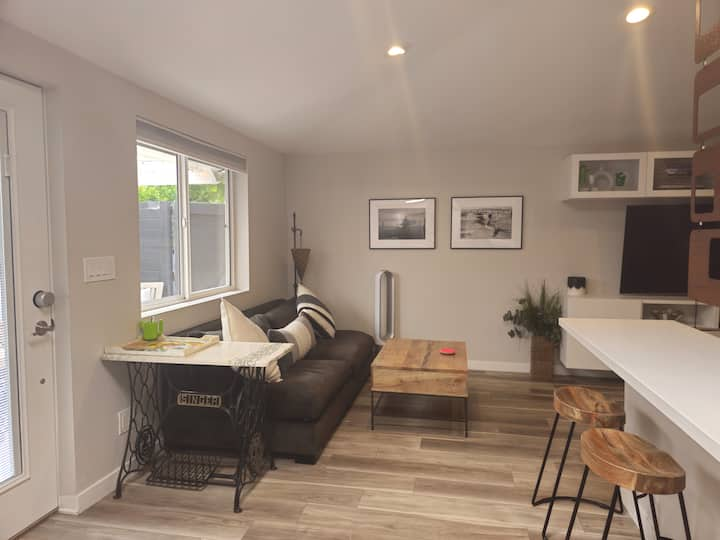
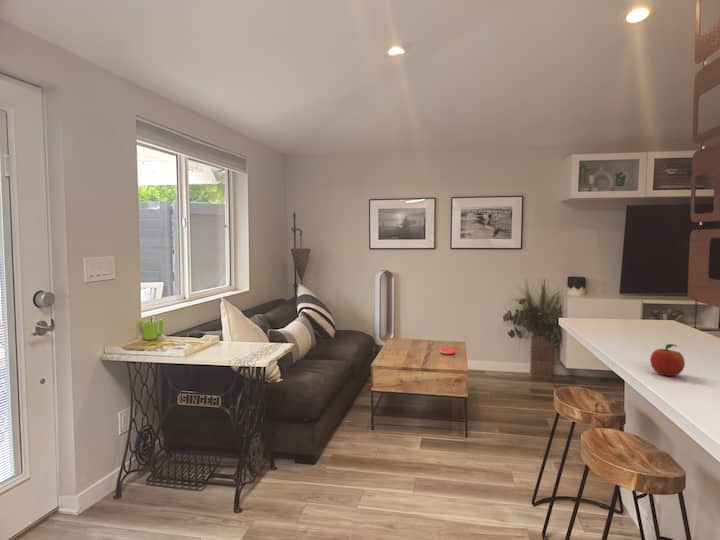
+ fruit [649,343,686,377]
